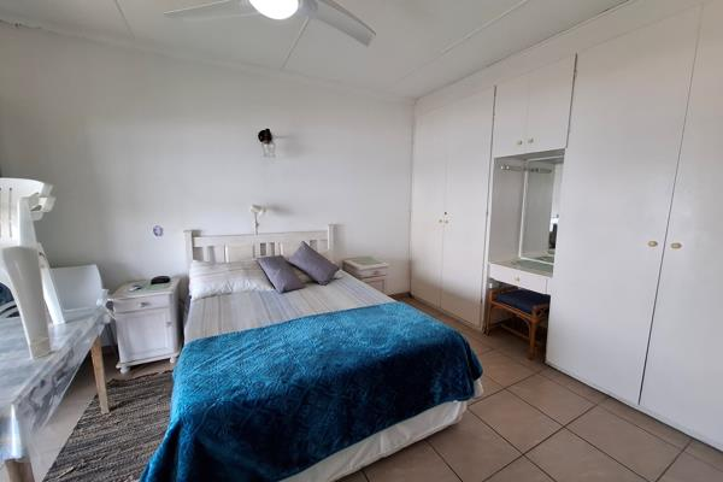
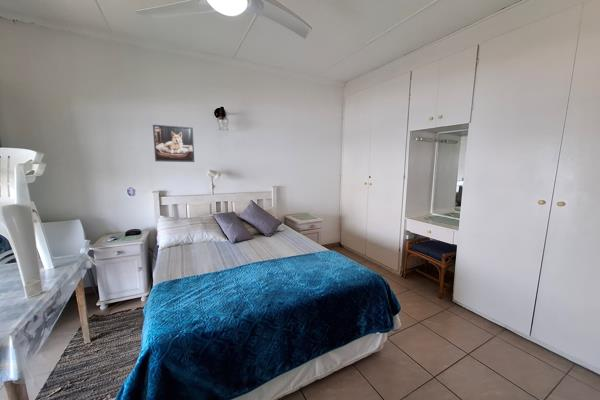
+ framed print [152,124,195,163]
